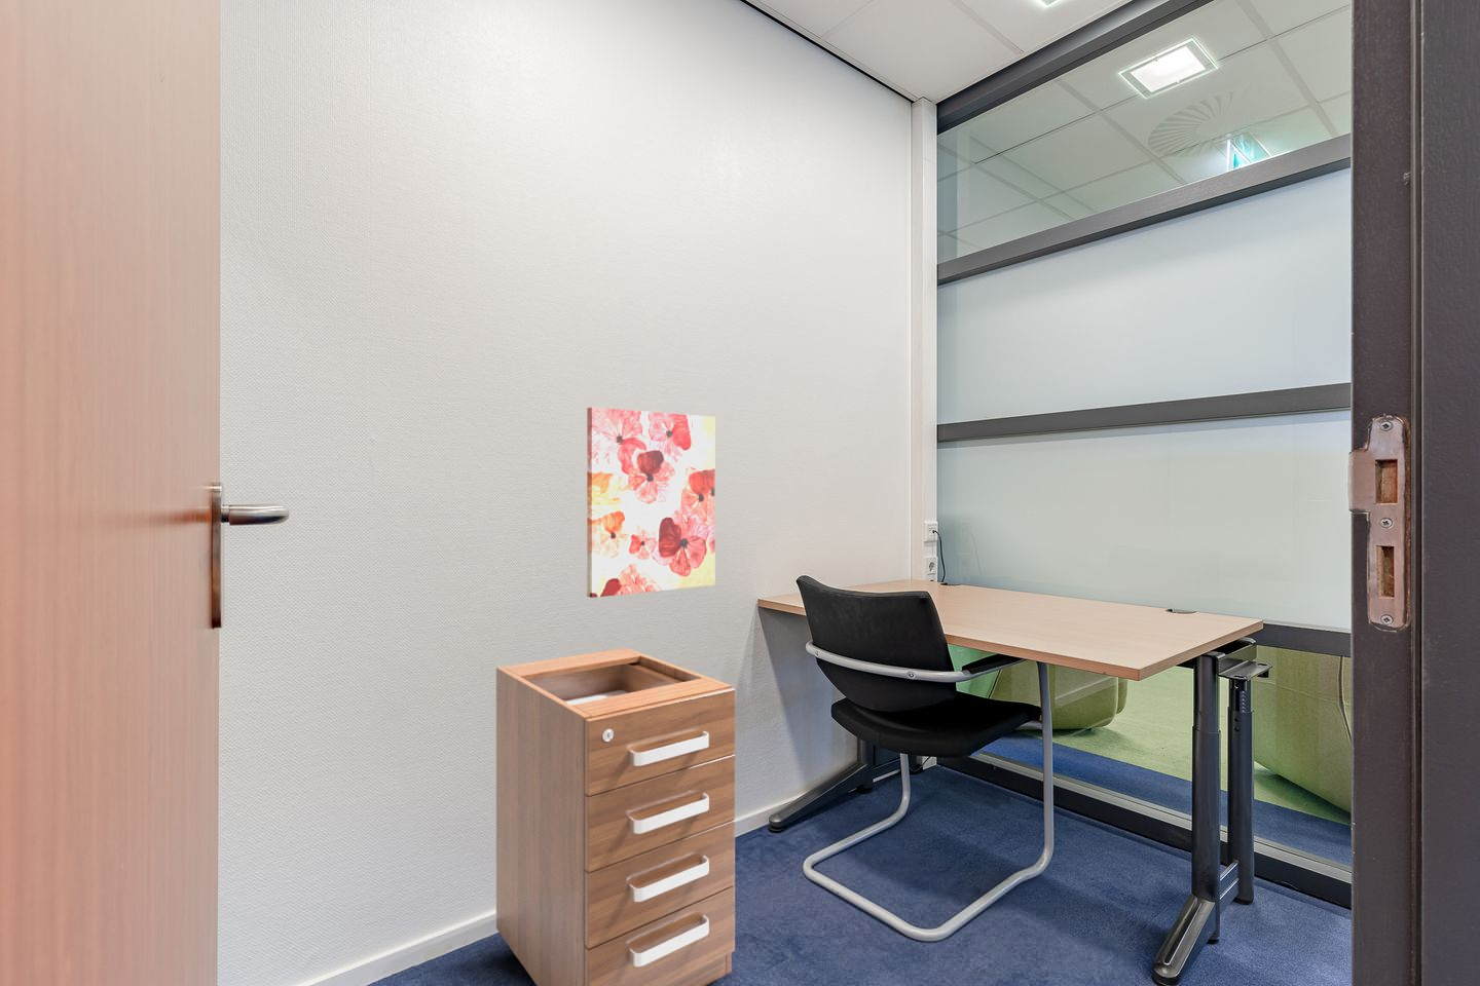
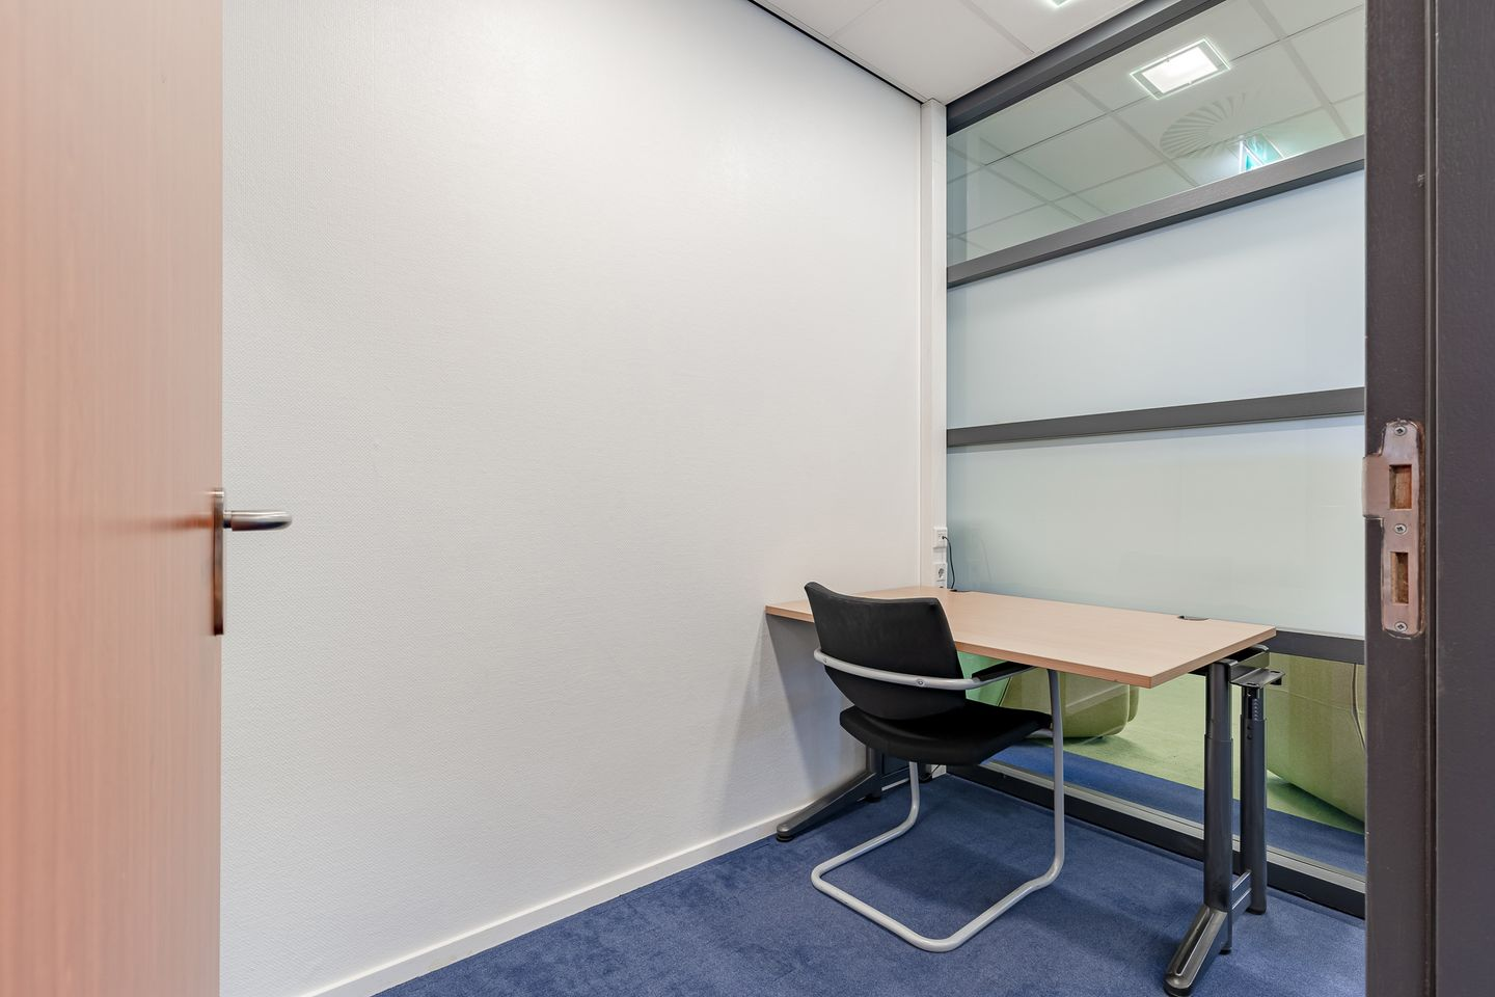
- wall art [586,406,716,599]
- filing cabinet [496,647,736,986]
